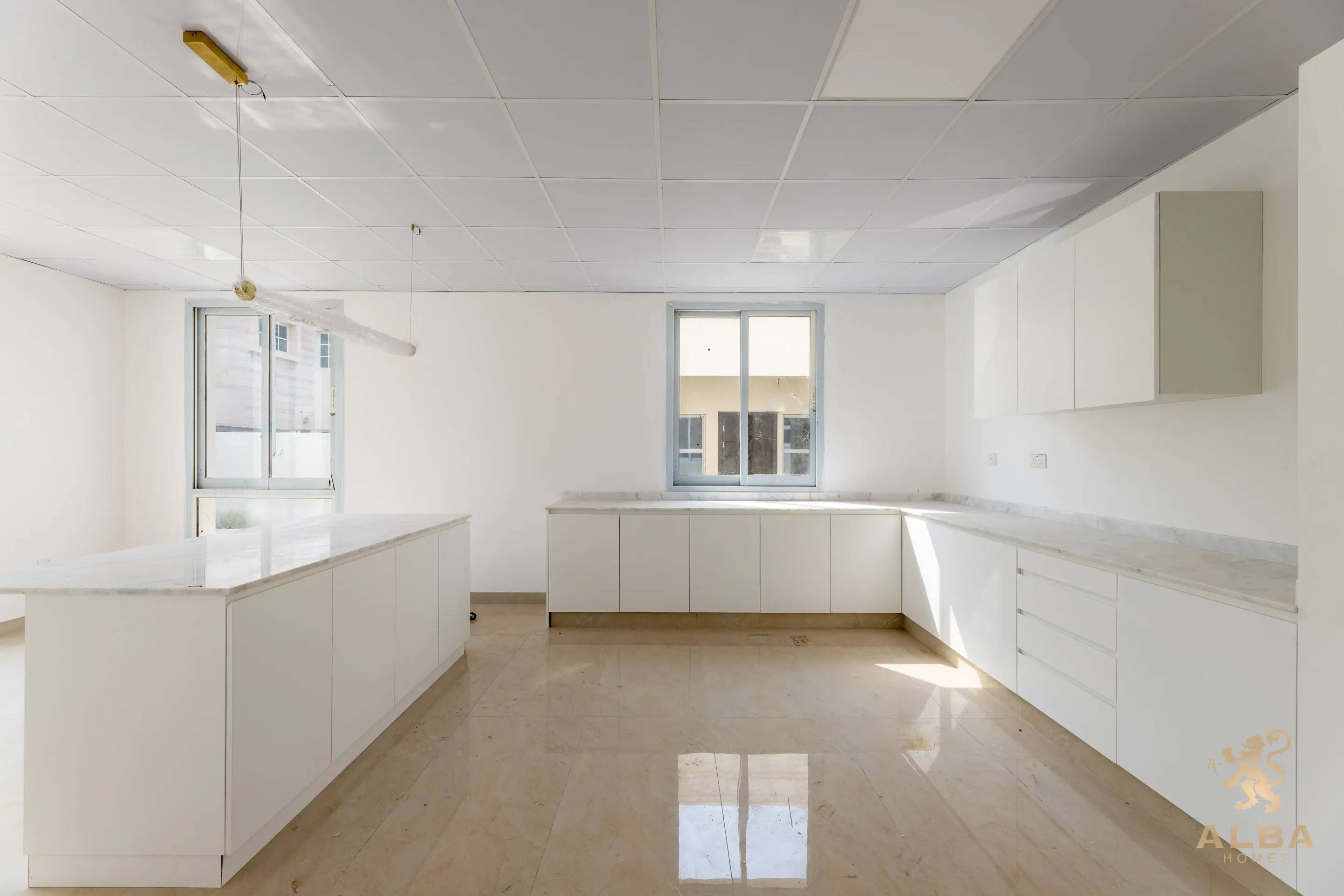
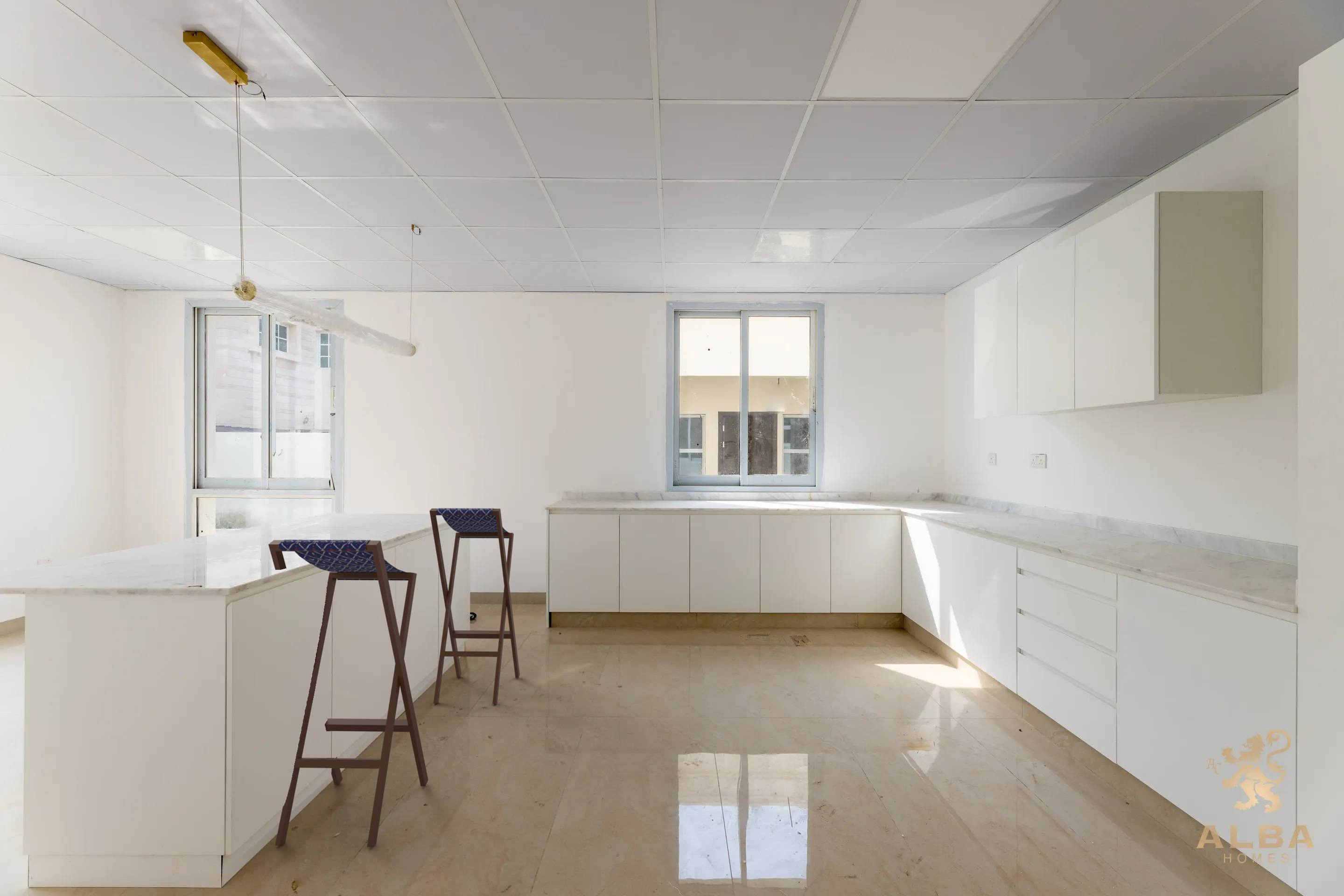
+ stool [268,539,428,847]
+ stool [429,508,520,705]
